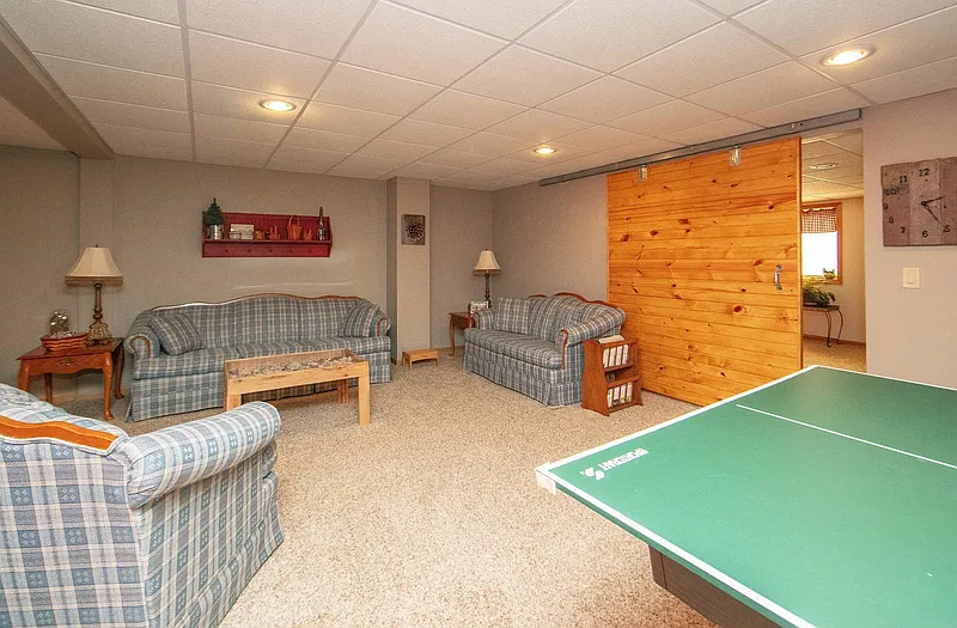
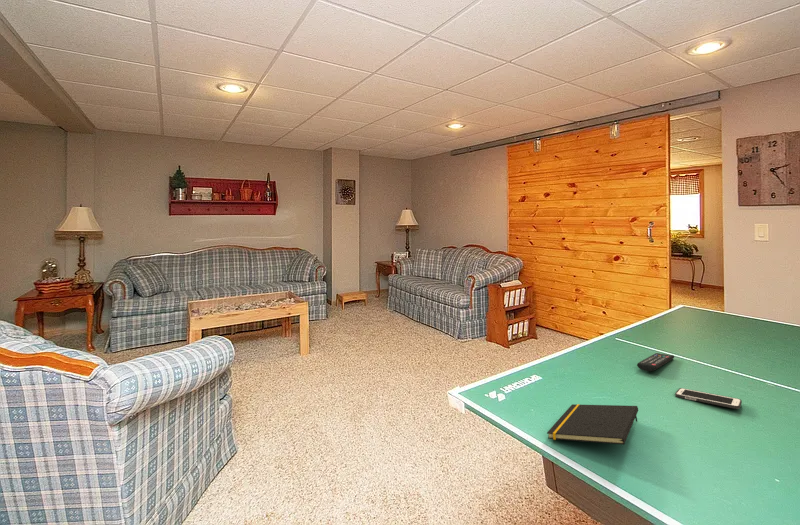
+ cell phone [674,387,743,410]
+ notepad [546,403,639,446]
+ remote control [636,352,675,372]
